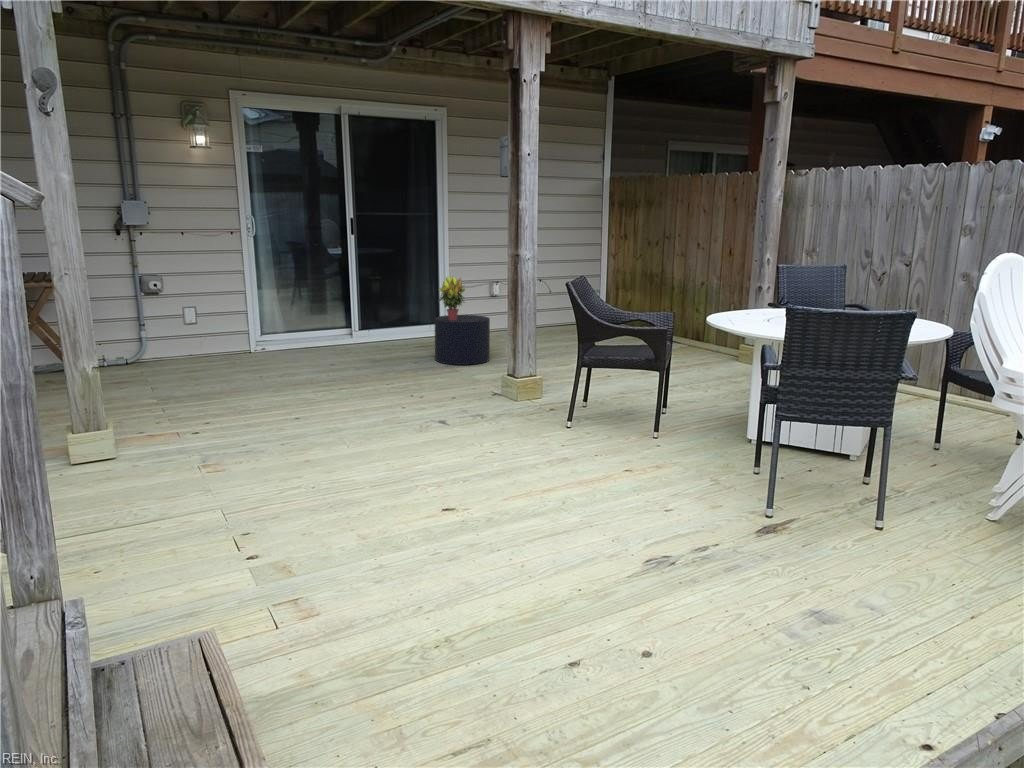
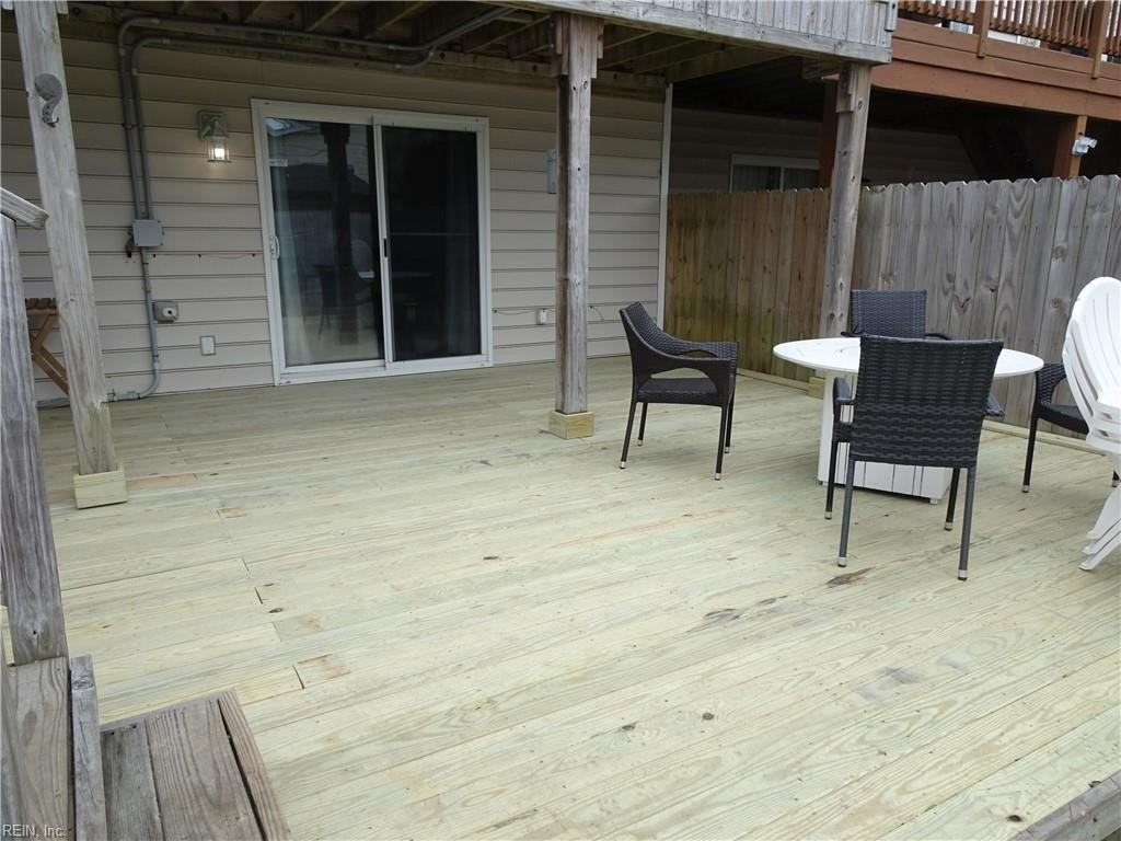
- potted plant [437,275,467,321]
- stool [433,314,491,366]
